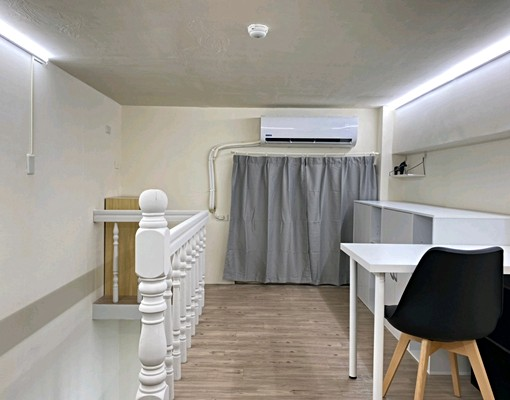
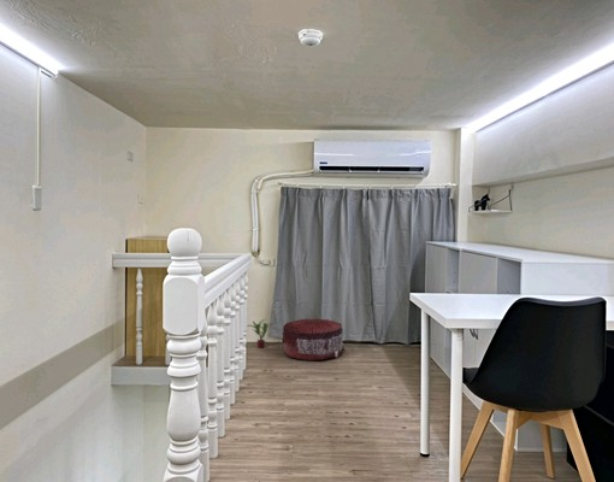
+ pouf [282,317,346,362]
+ potted plant [246,318,274,349]
